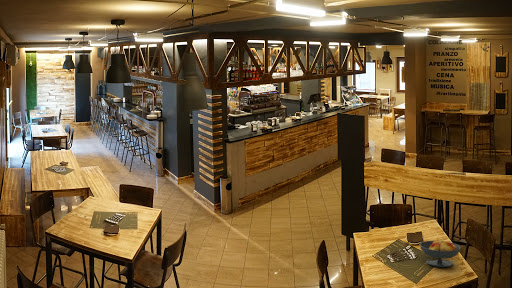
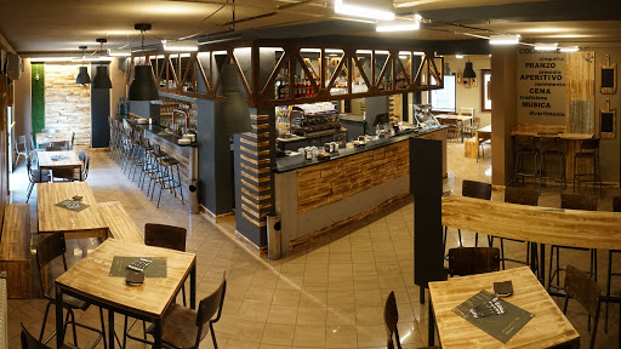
- fruit bowl [418,239,462,268]
